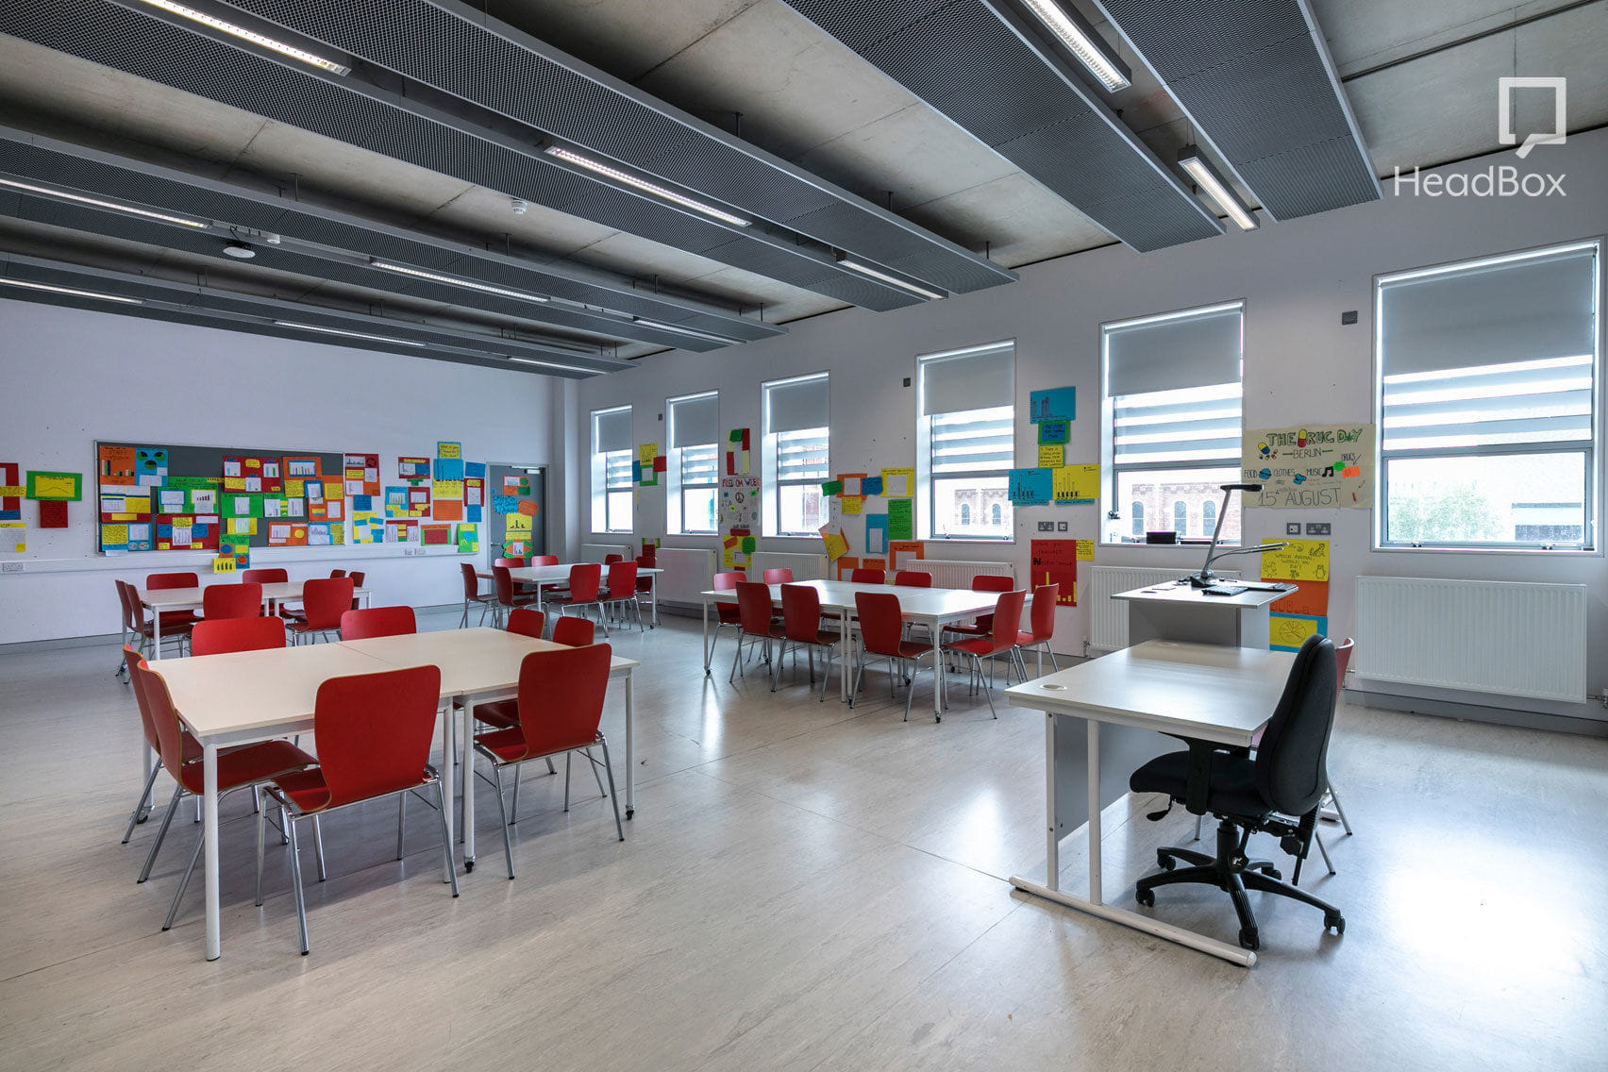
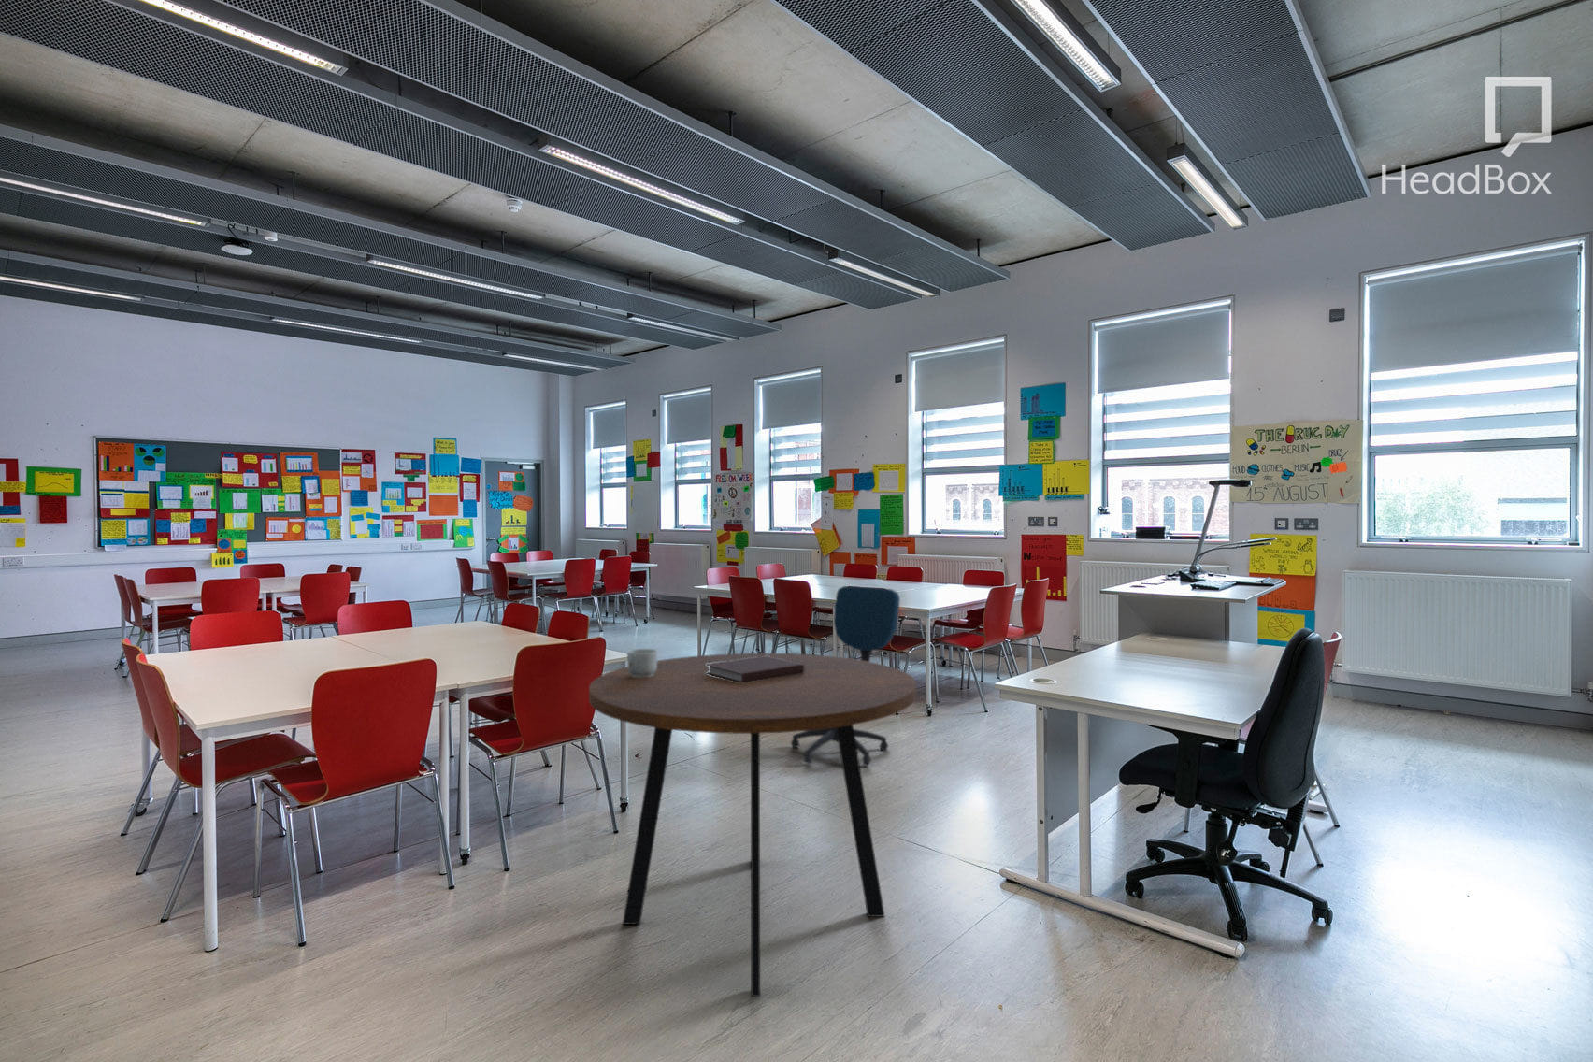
+ mug [626,648,658,678]
+ notebook [705,657,804,683]
+ dining table [588,653,917,998]
+ office chair [789,586,901,767]
